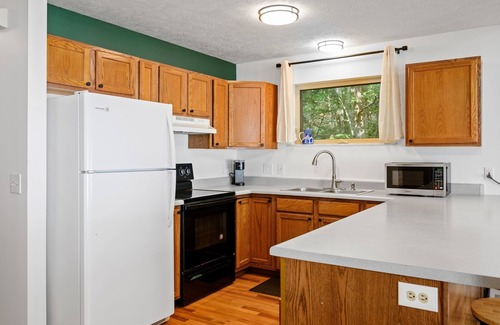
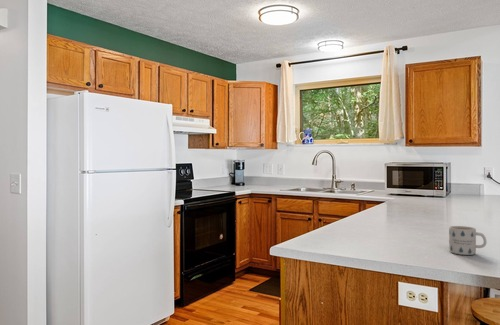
+ mug [448,225,488,256]
